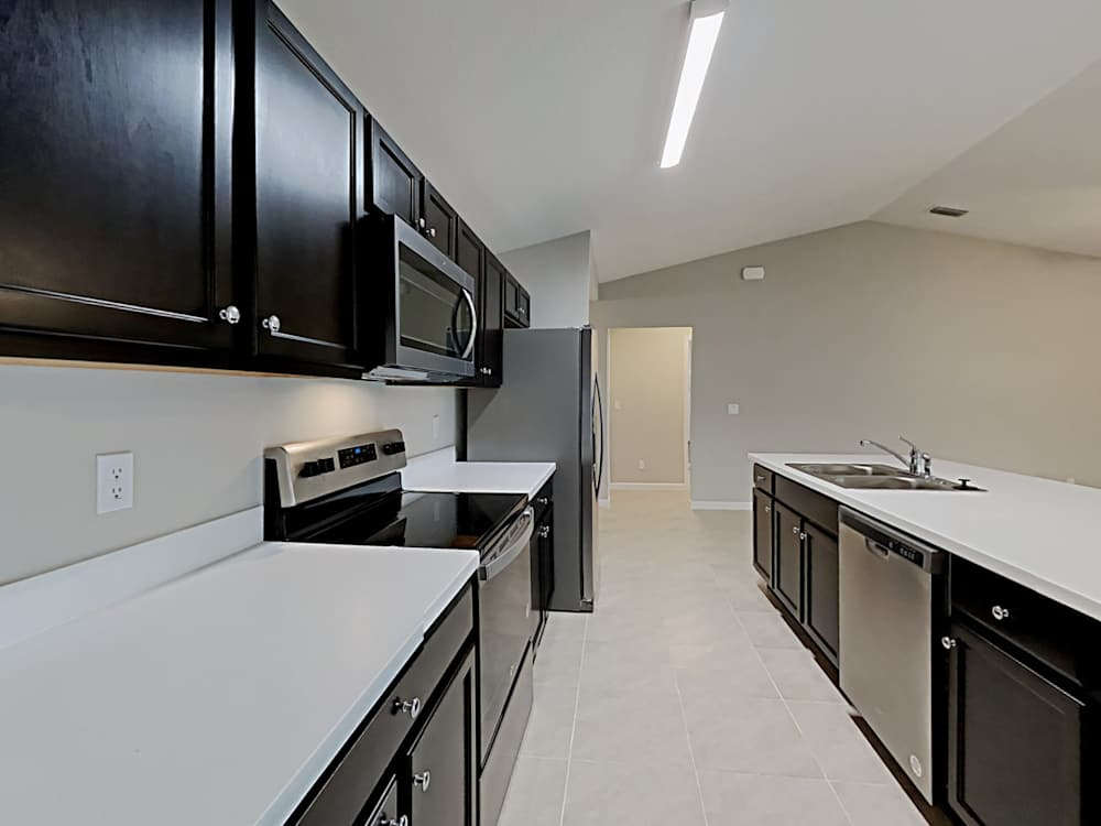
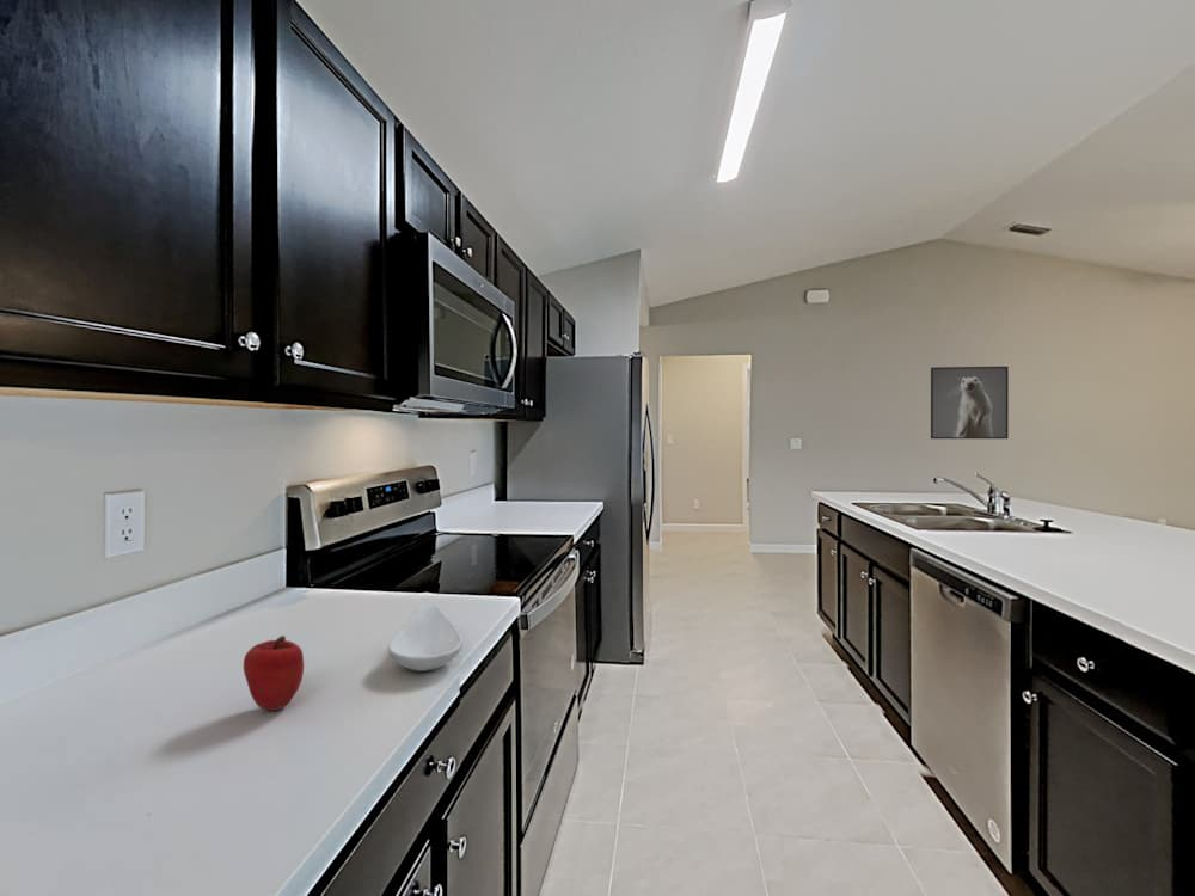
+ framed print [930,366,1010,440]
+ spoon rest [387,602,464,673]
+ apple [243,634,305,712]
